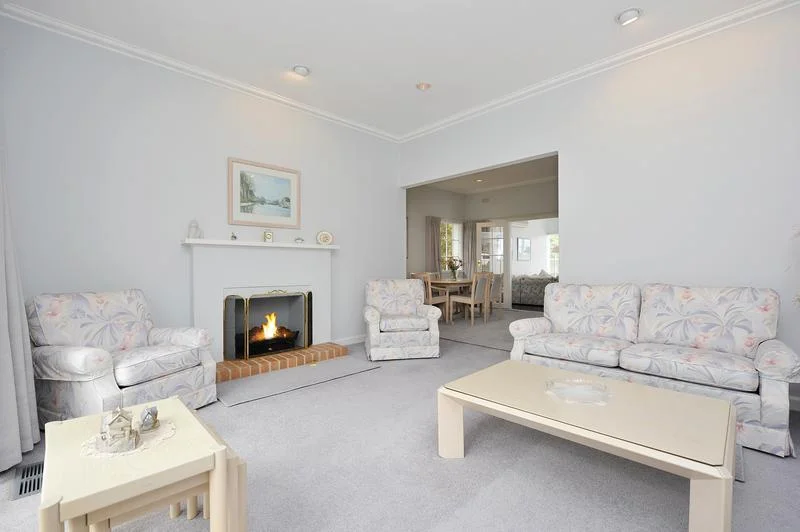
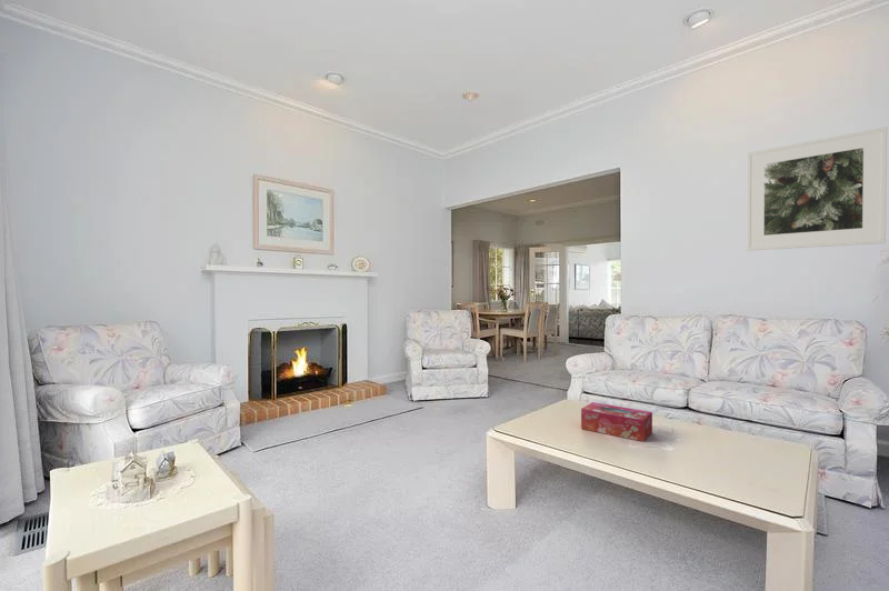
+ tissue box [580,401,653,442]
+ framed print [746,126,888,252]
